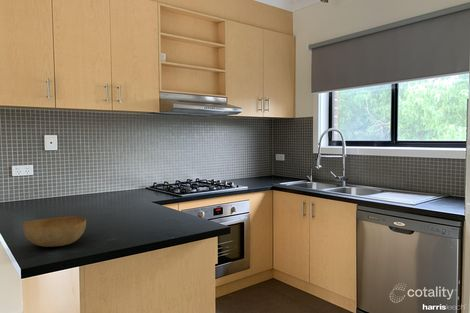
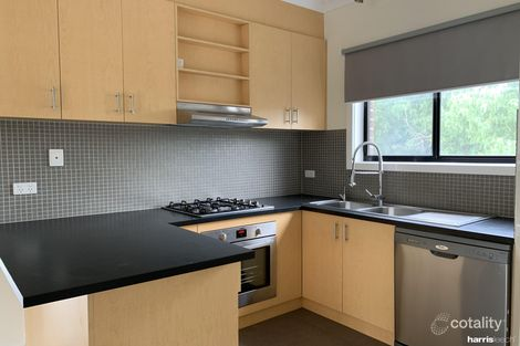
- bowl [22,215,87,248]
